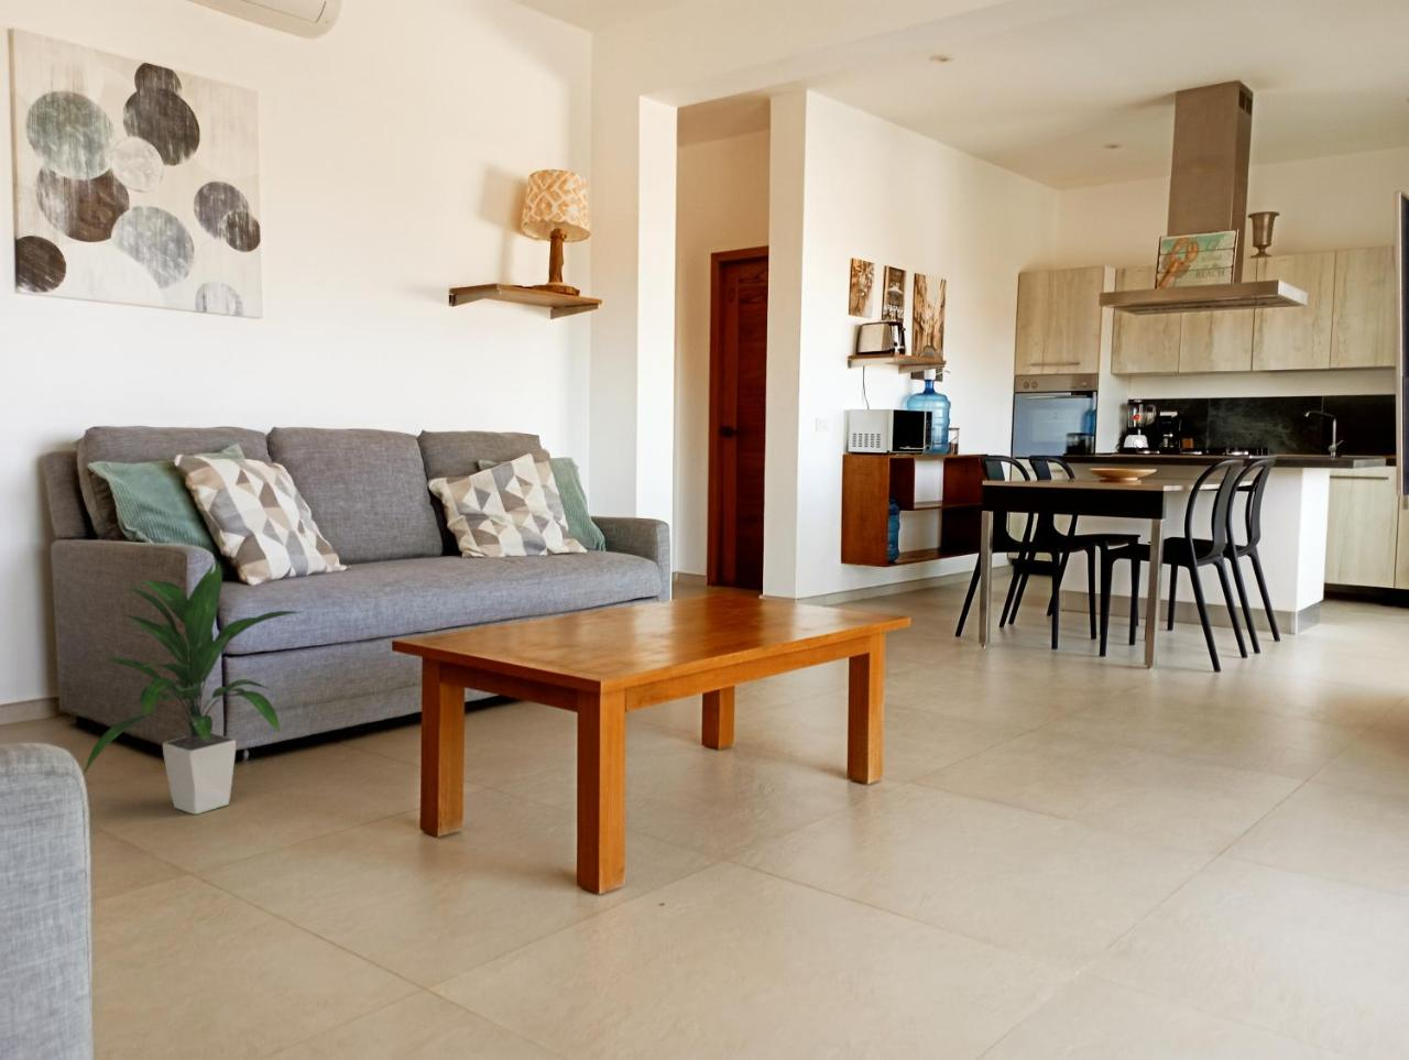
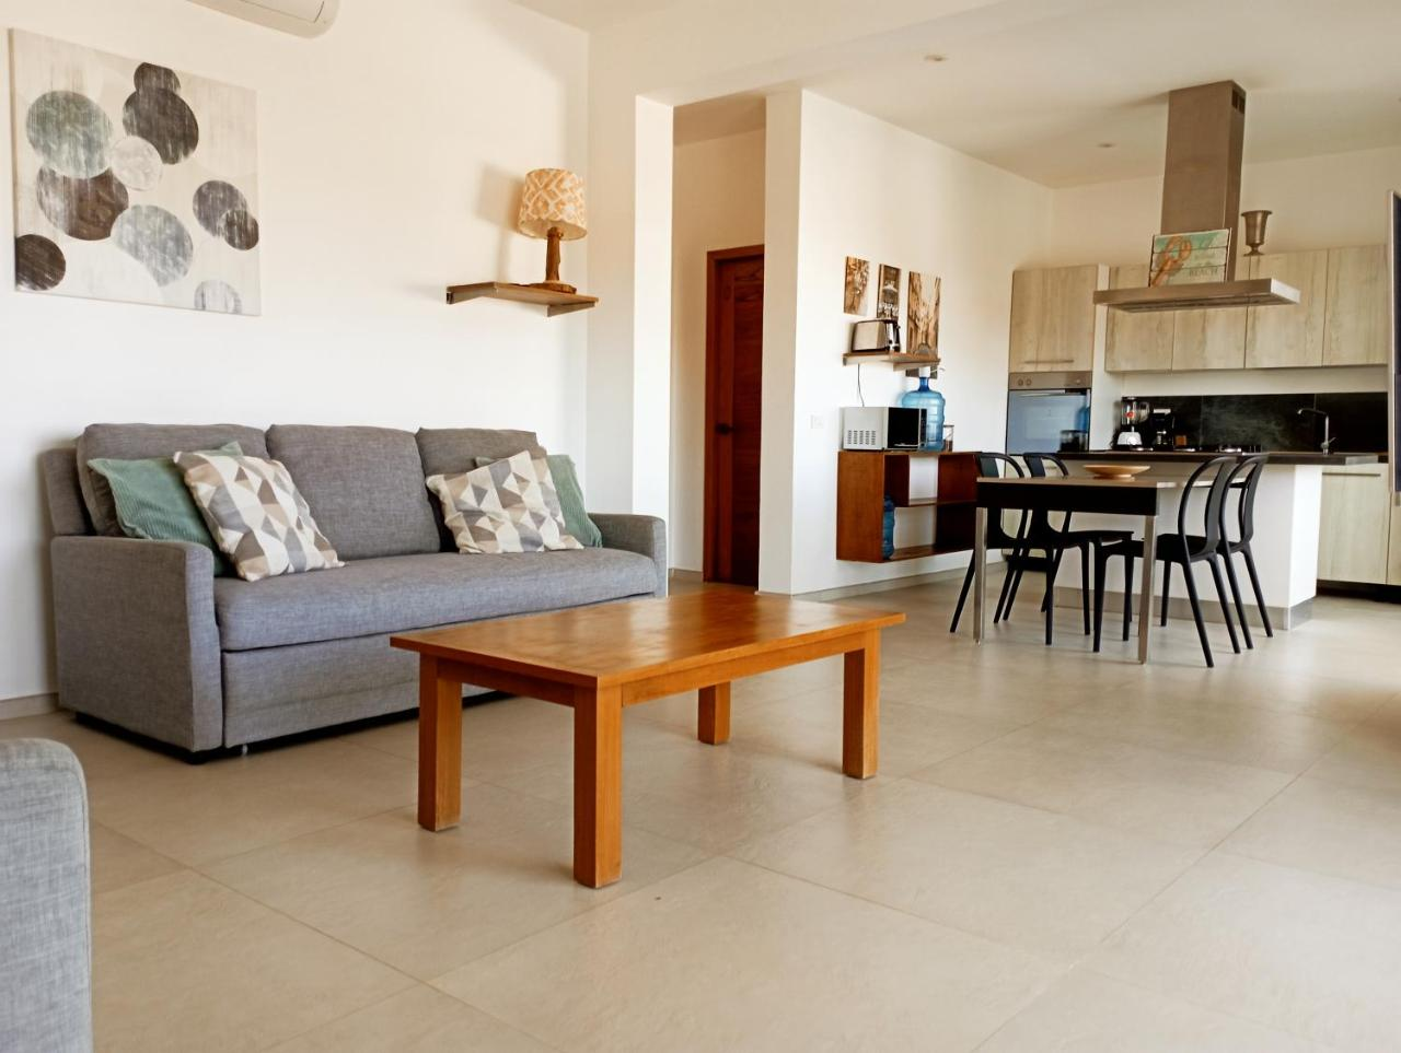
- indoor plant [82,559,303,816]
